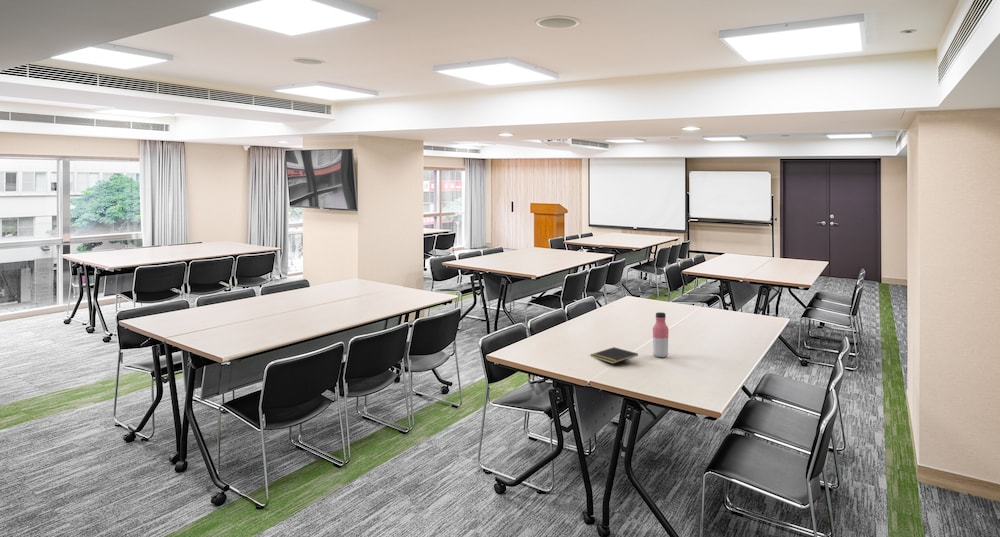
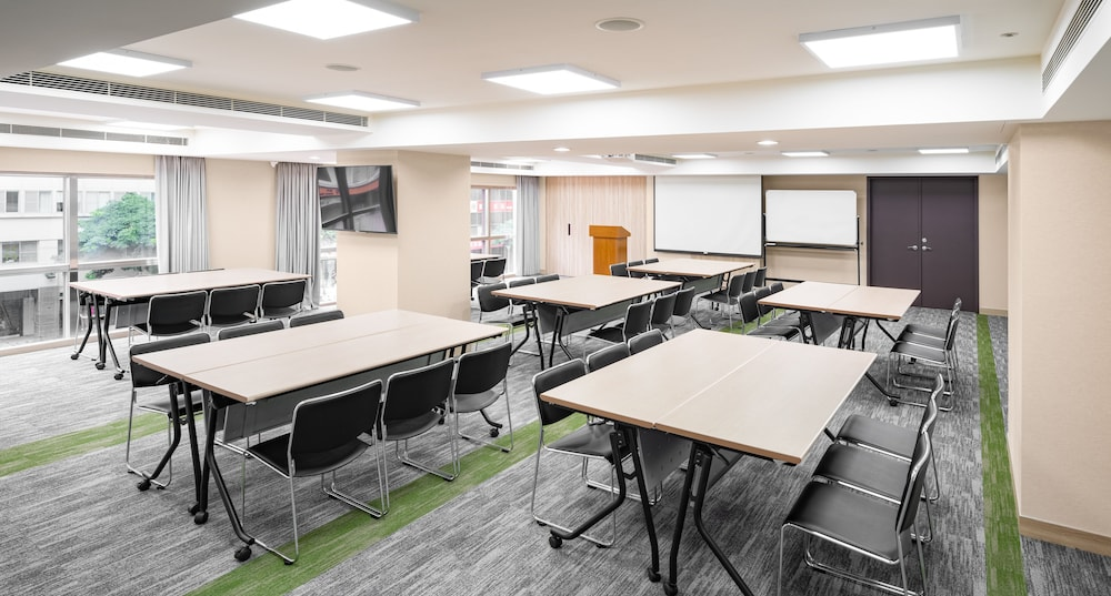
- water bottle [652,311,670,358]
- notepad [589,346,639,365]
